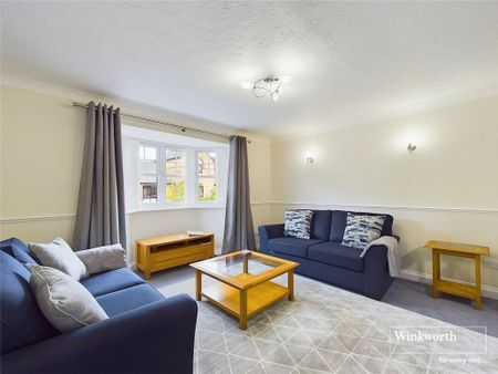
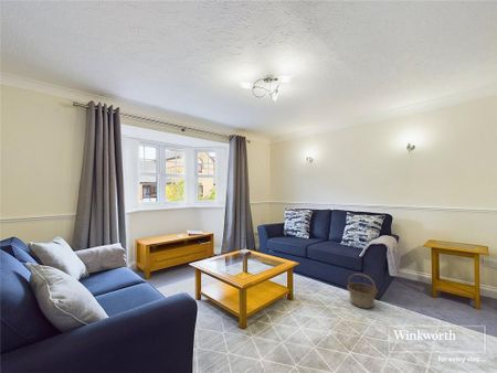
+ basket [346,273,379,310]
